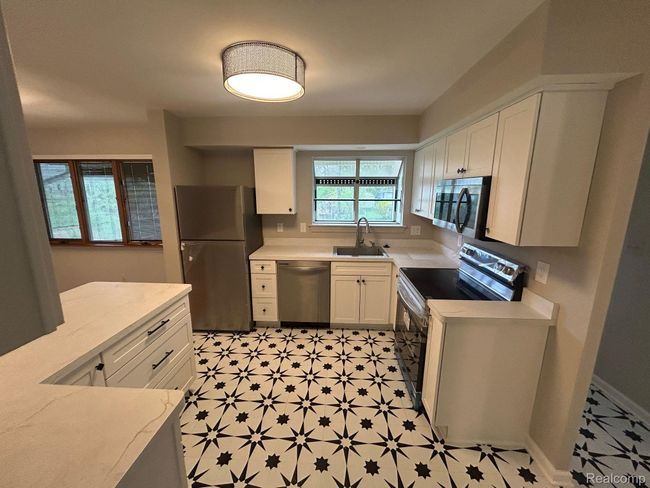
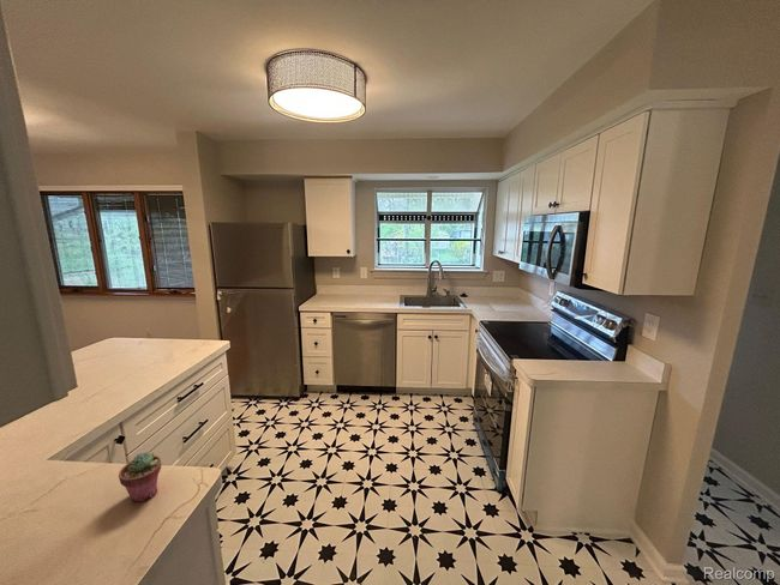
+ potted succulent [118,451,162,502]
